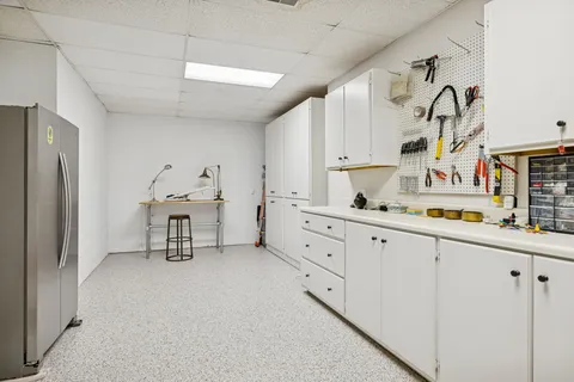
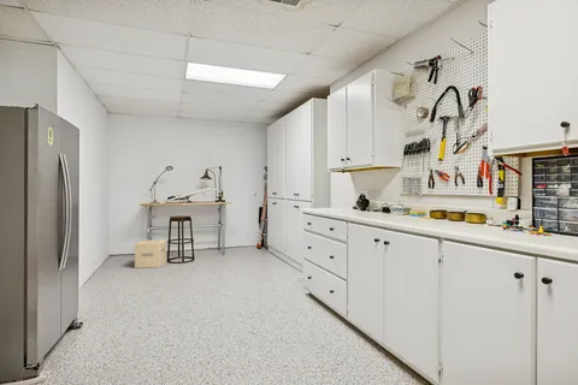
+ cardboard box [134,239,167,270]
